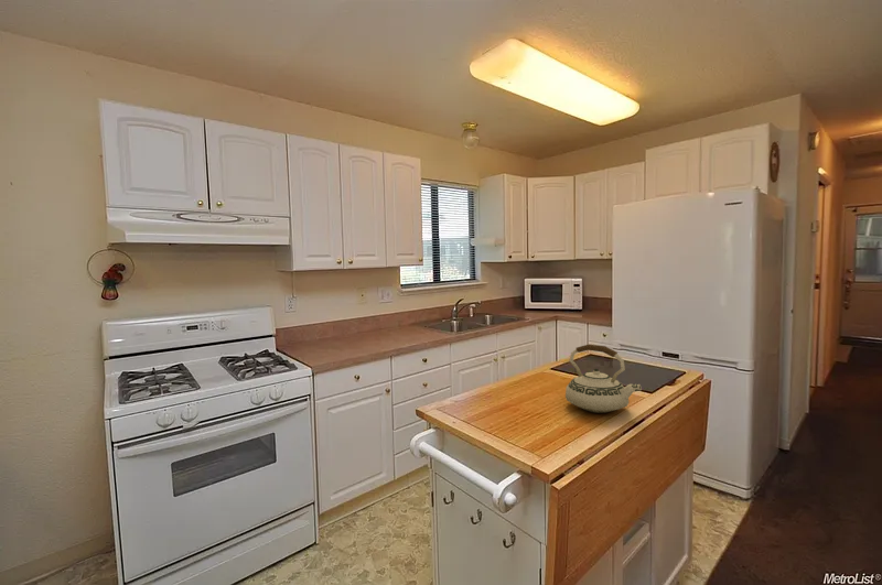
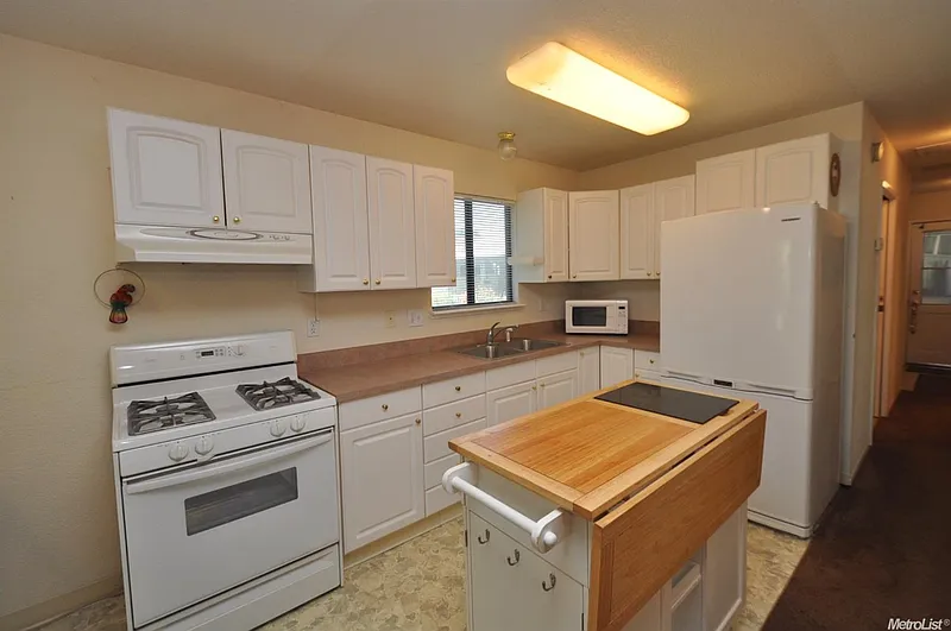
- teakettle [564,344,643,414]
